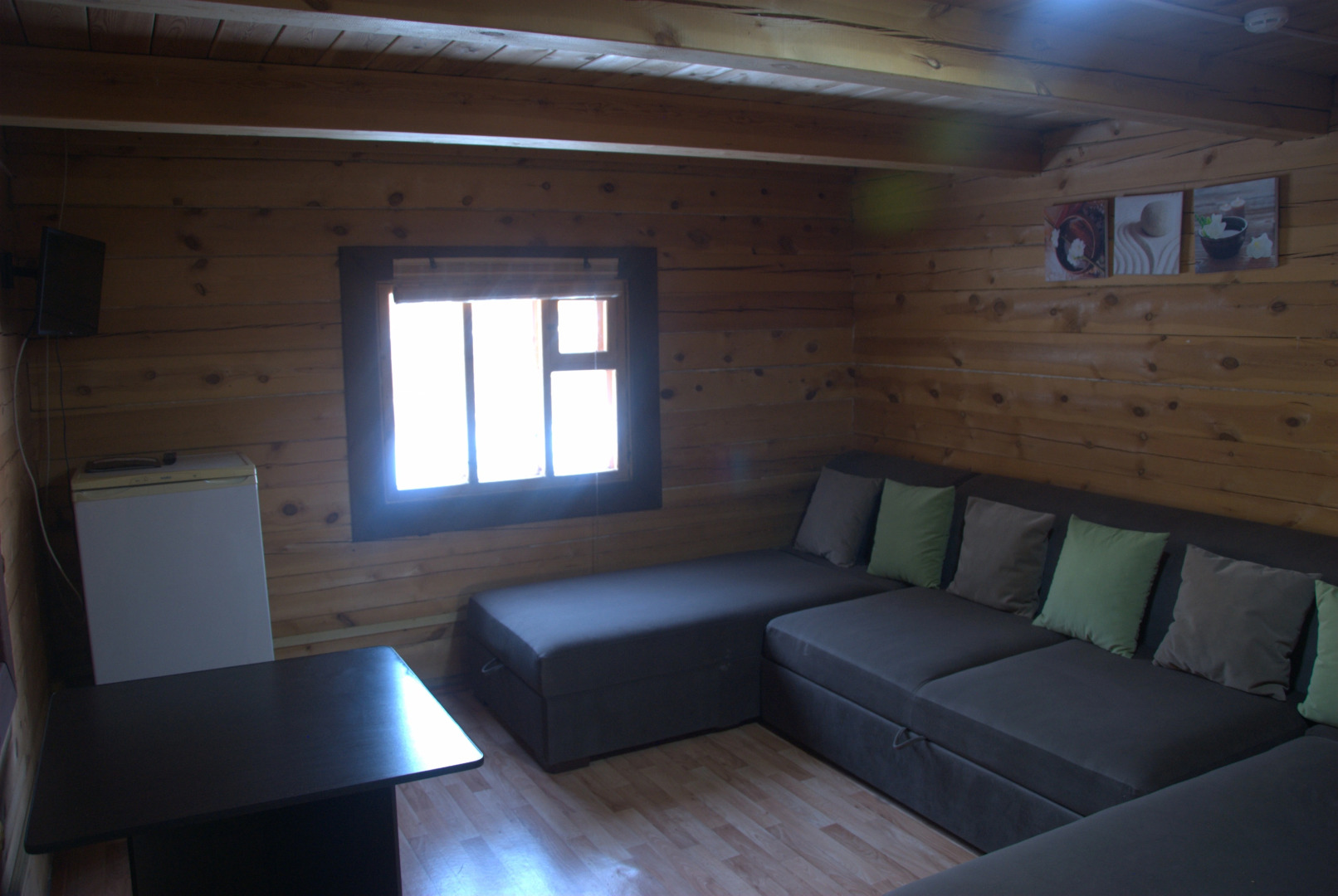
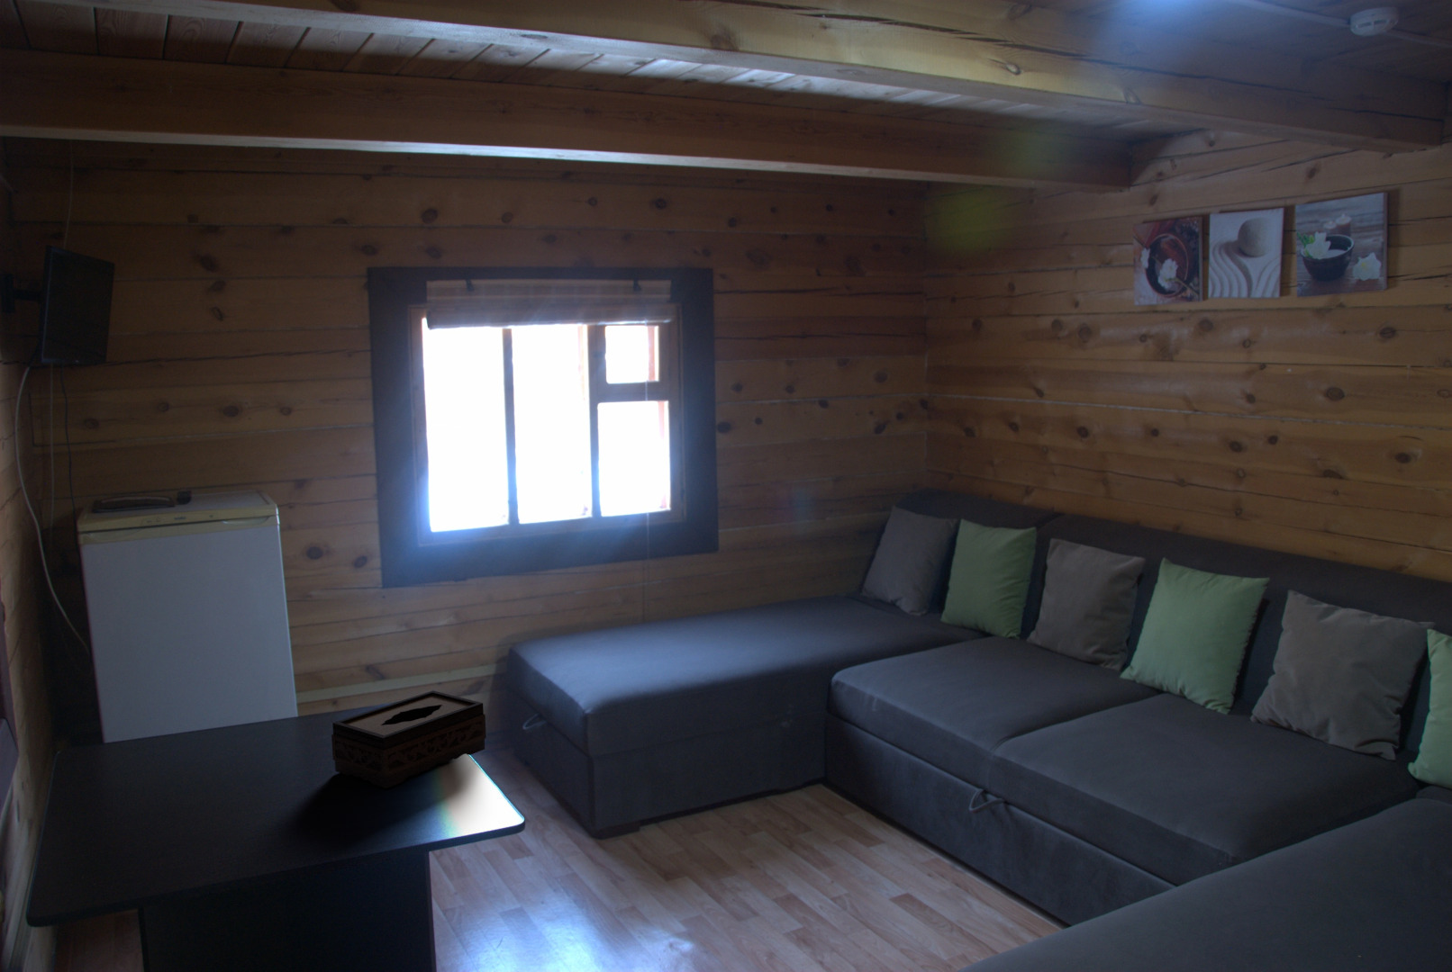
+ tissue box [331,689,487,790]
